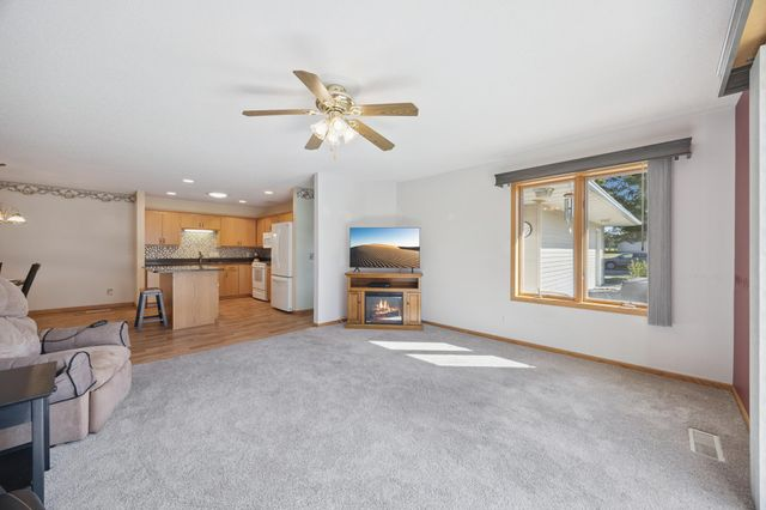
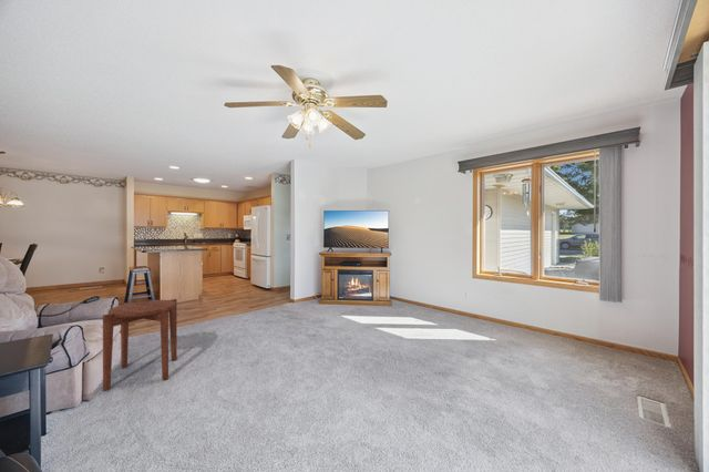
+ side table [102,298,178,392]
